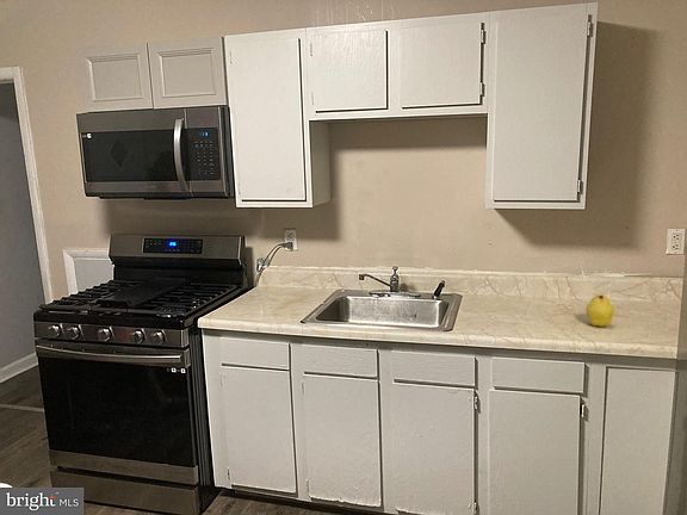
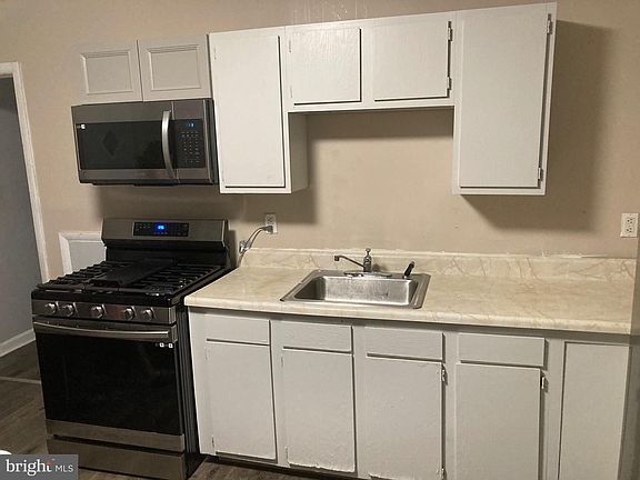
- fruit [584,293,614,328]
